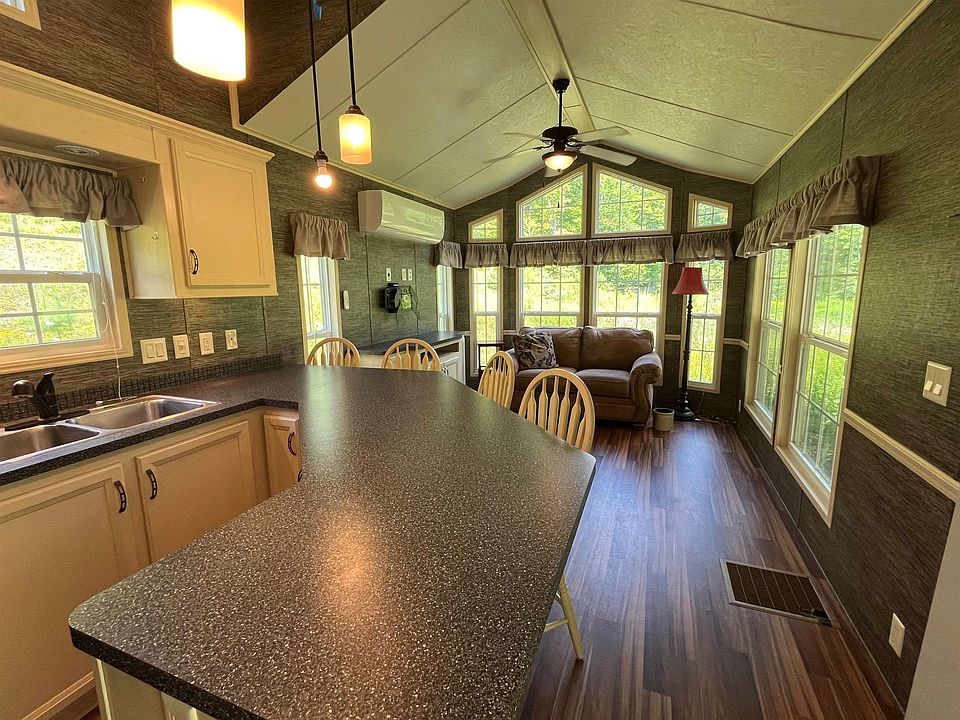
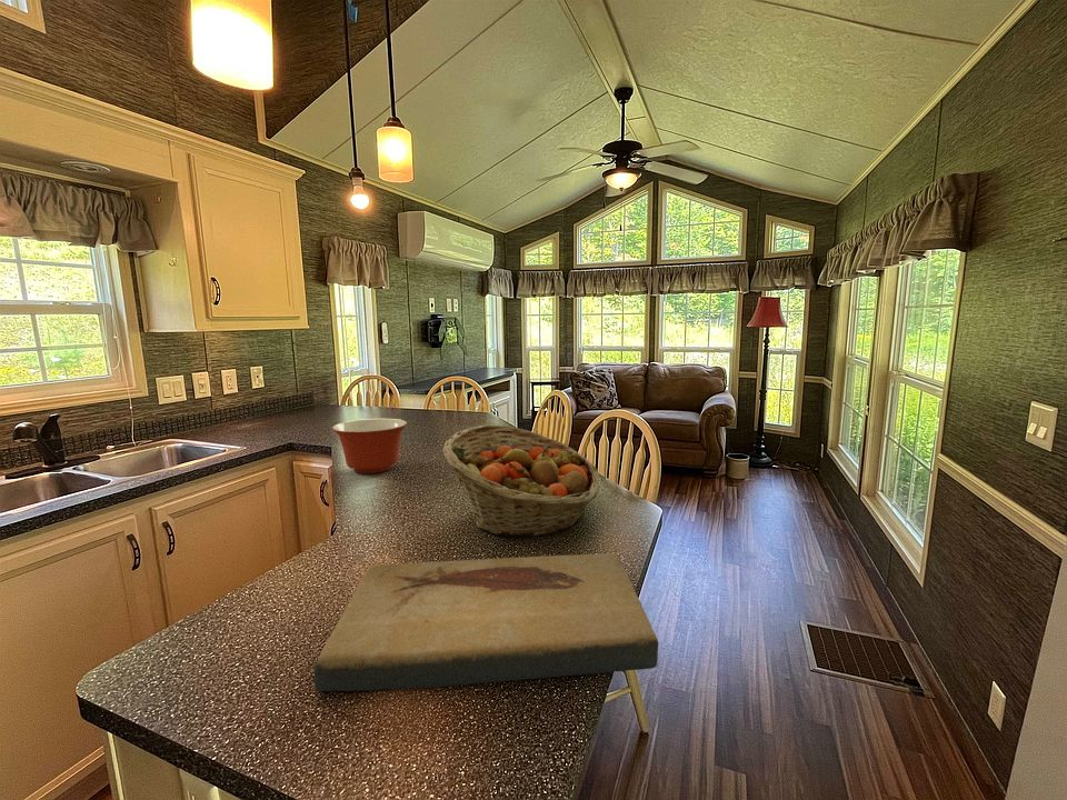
+ fish fossil [313,552,659,692]
+ mixing bowl [331,418,408,474]
+ fruit basket [442,424,601,538]
